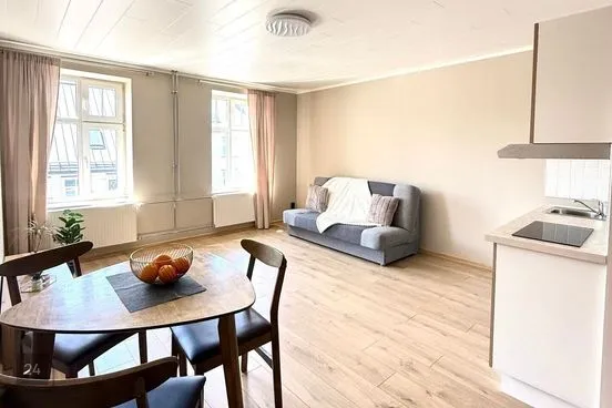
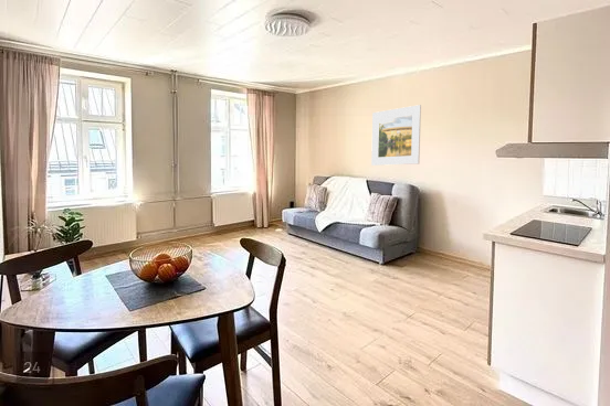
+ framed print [370,104,422,167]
